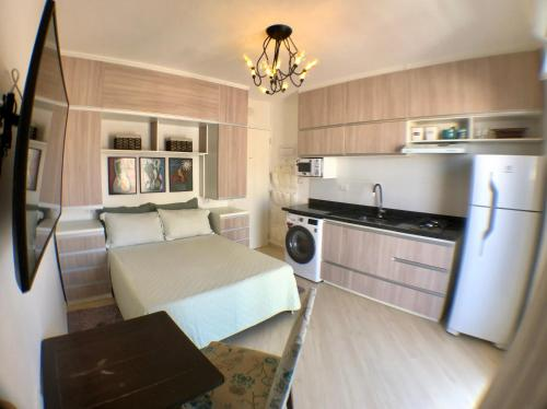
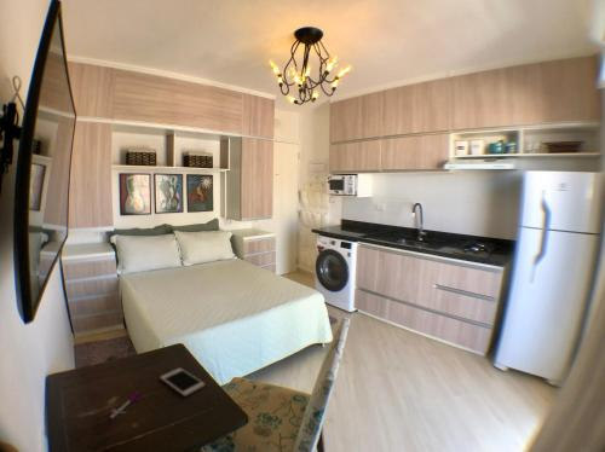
+ cell phone [159,366,206,398]
+ pen [106,390,142,422]
